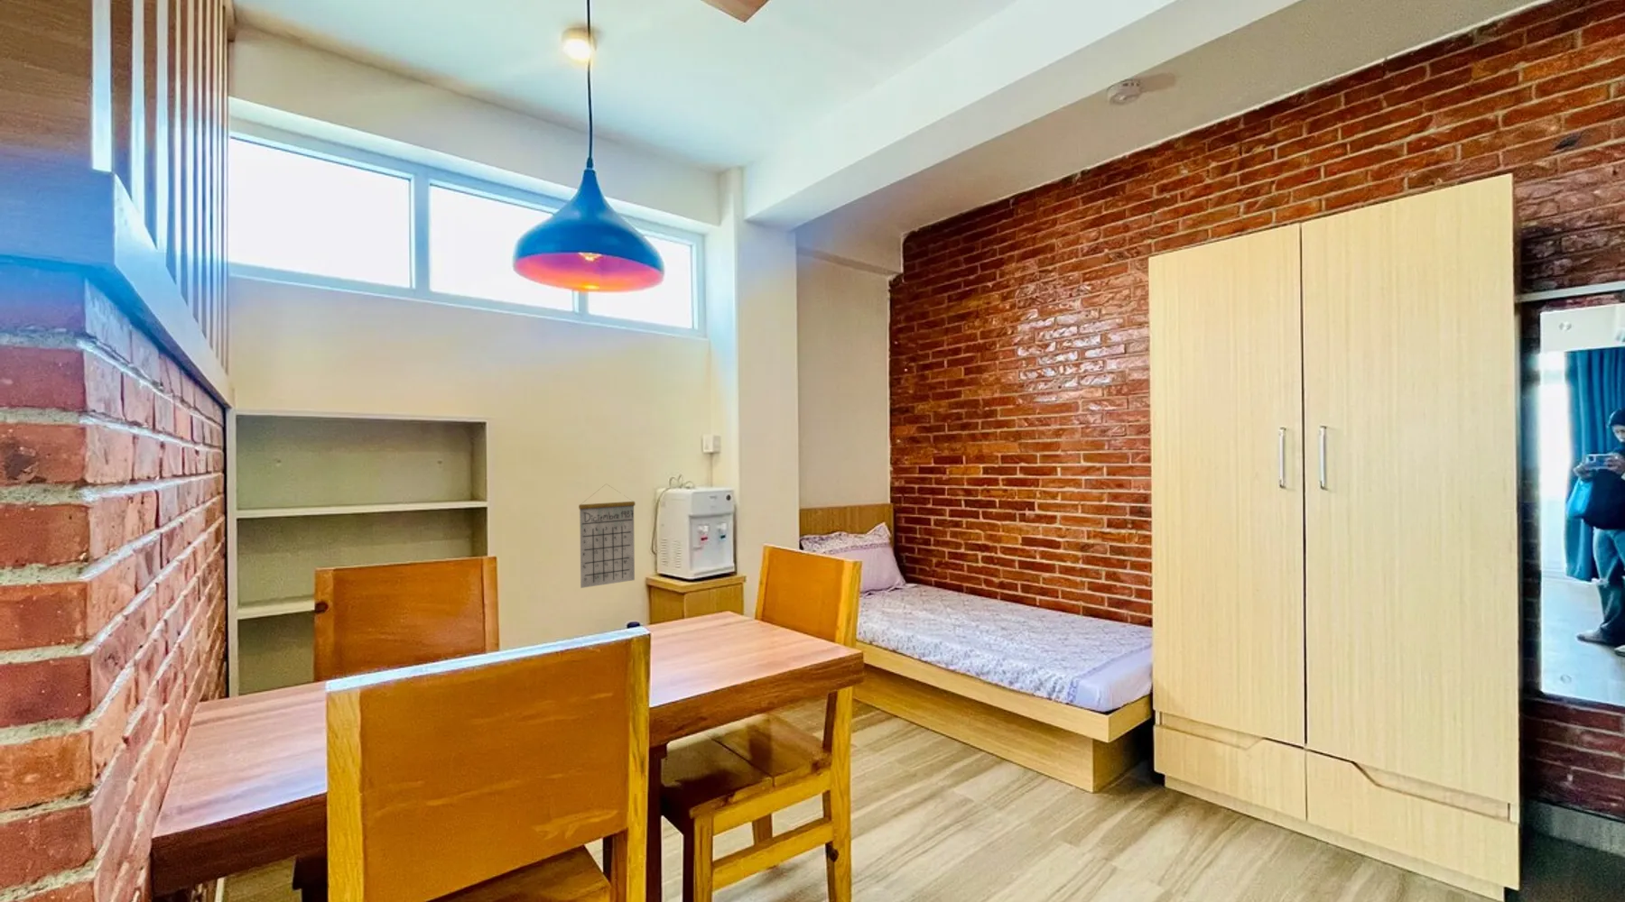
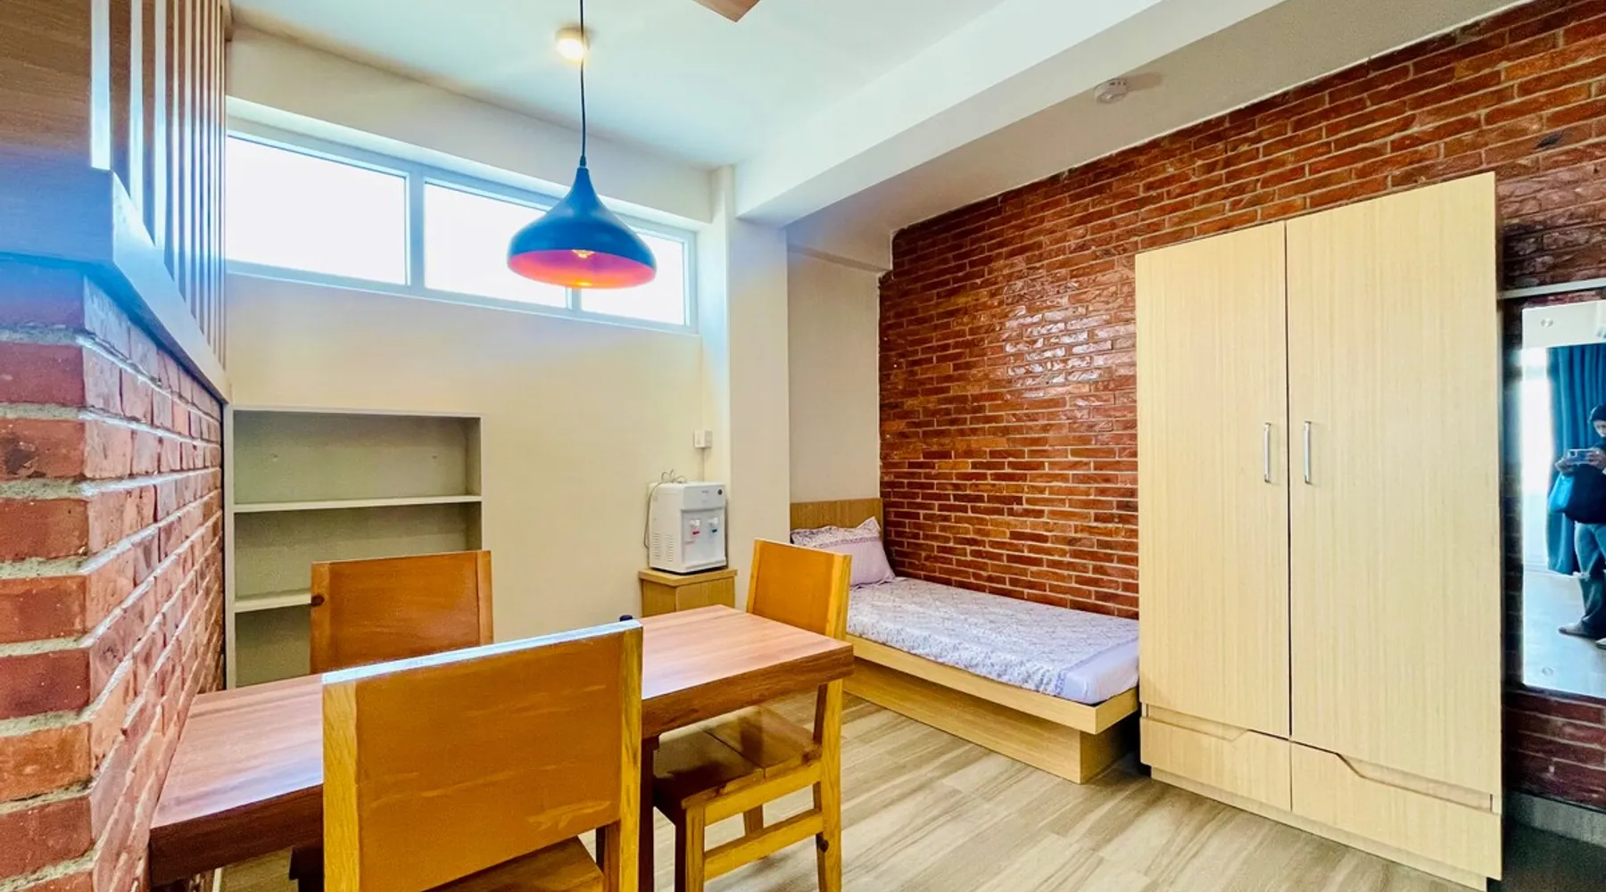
- calendar [578,482,637,589]
